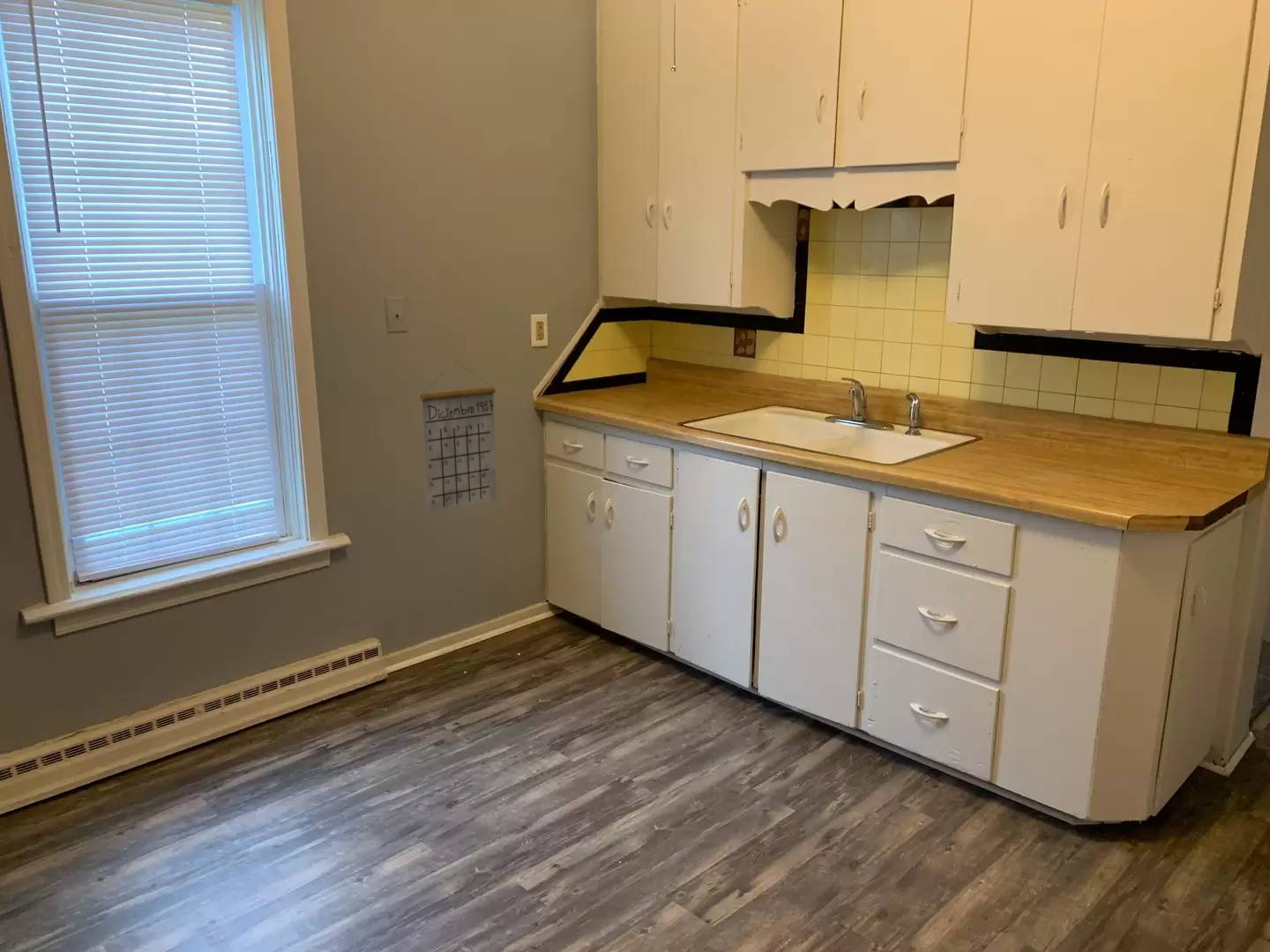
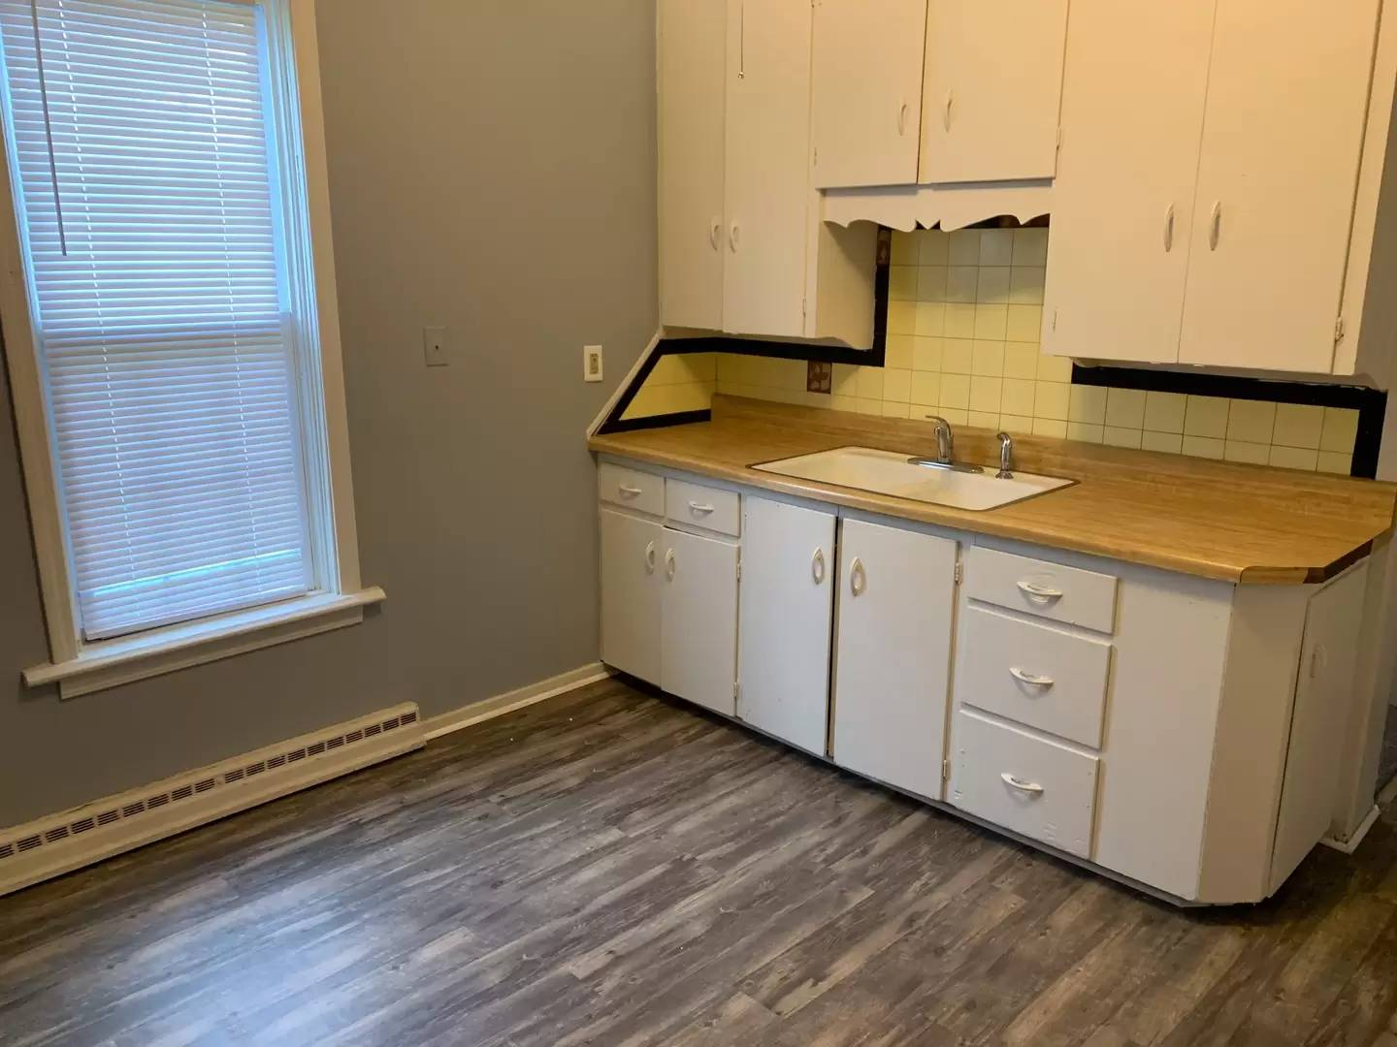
- calendar [419,361,497,516]
